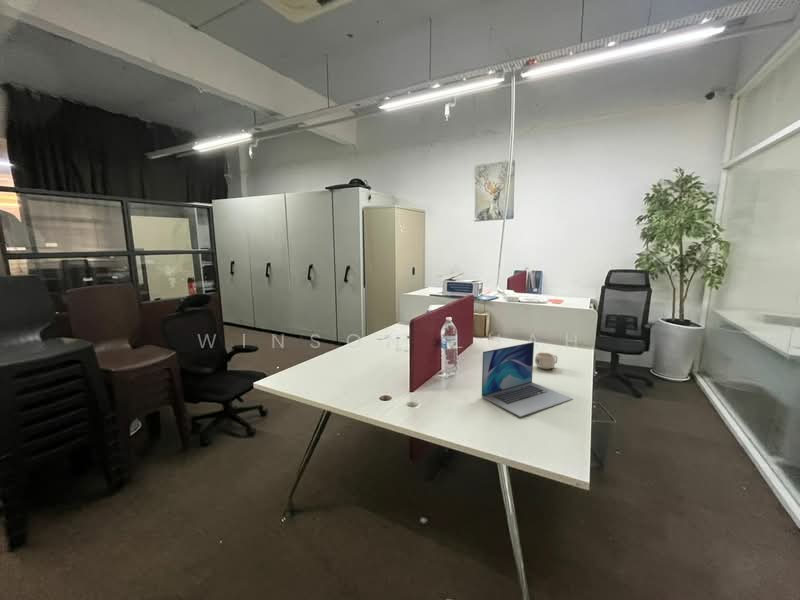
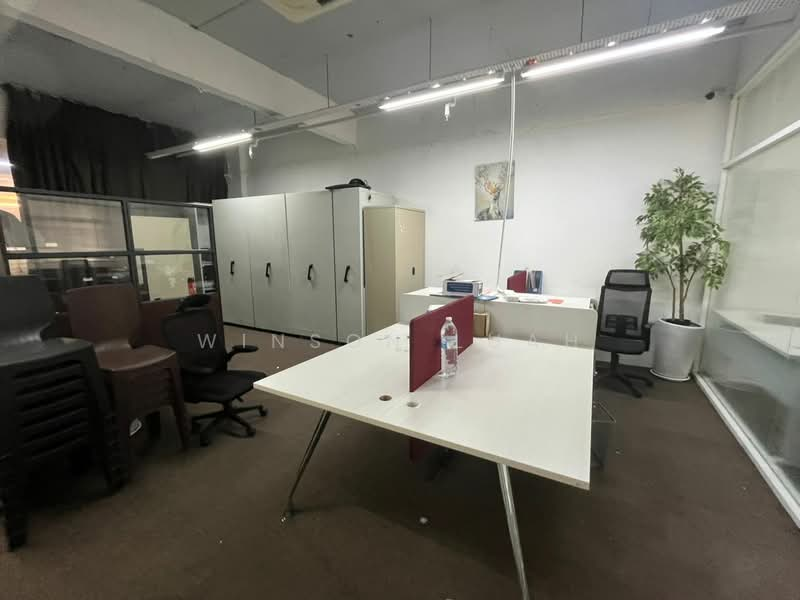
- mug [534,351,558,370]
- laptop [481,341,574,418]
